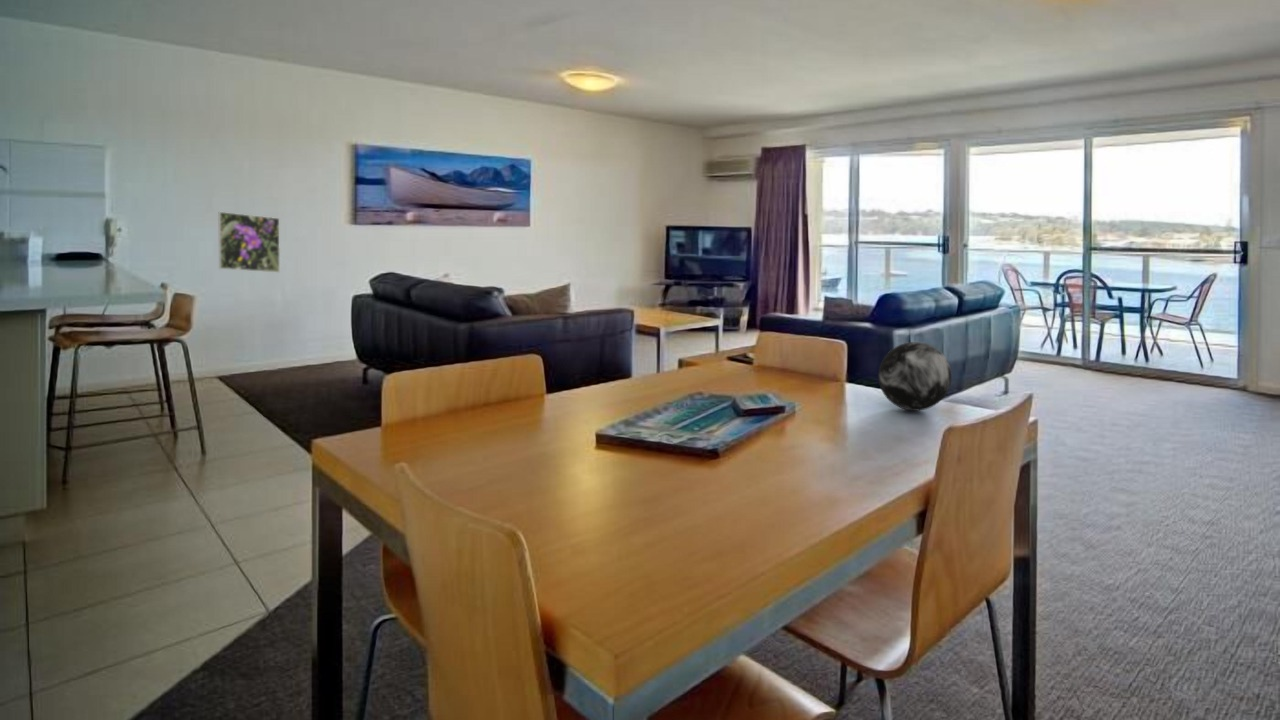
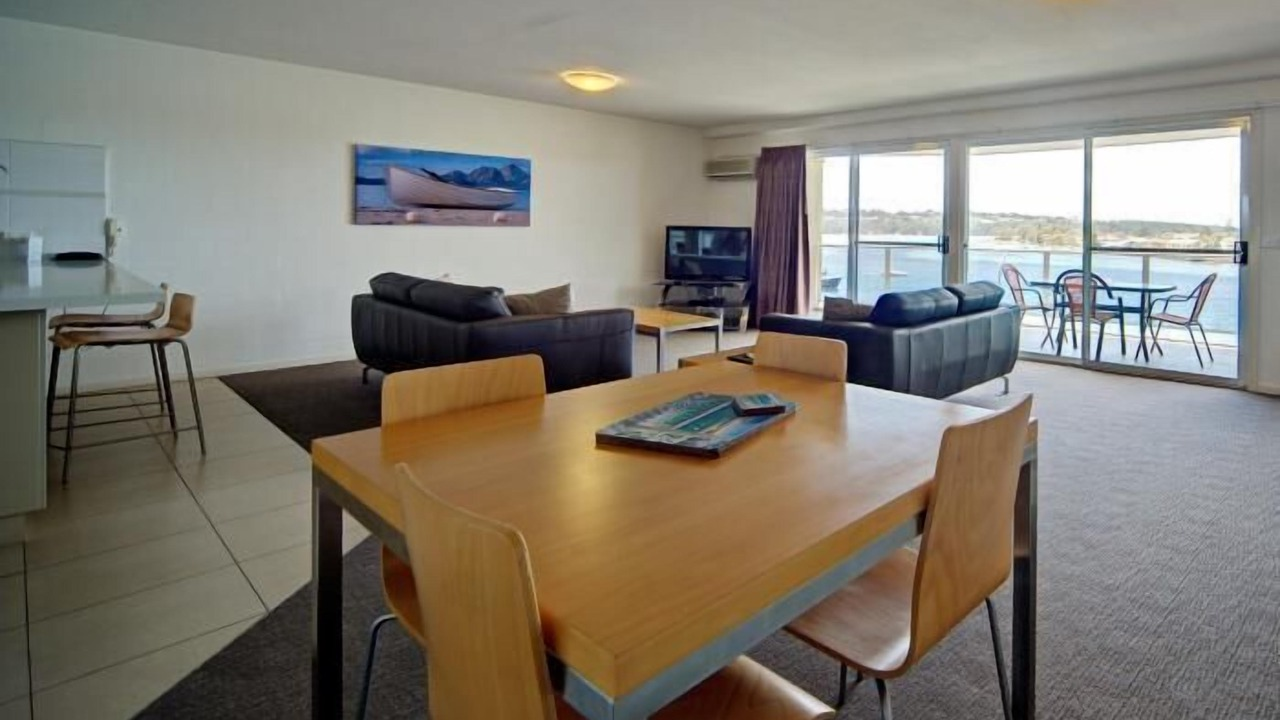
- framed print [218,211,281,273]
- decorative orb [877,341,953,412]
